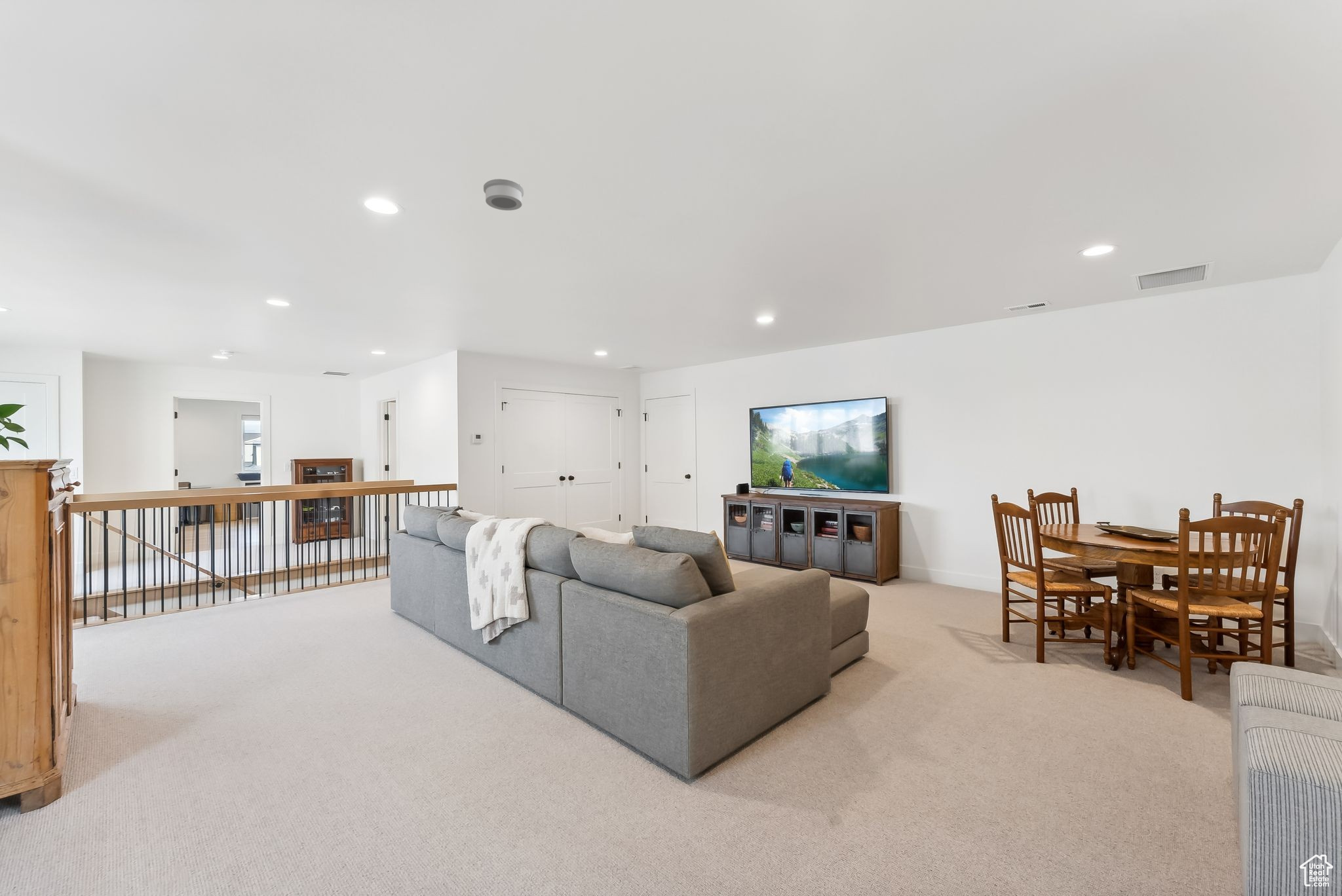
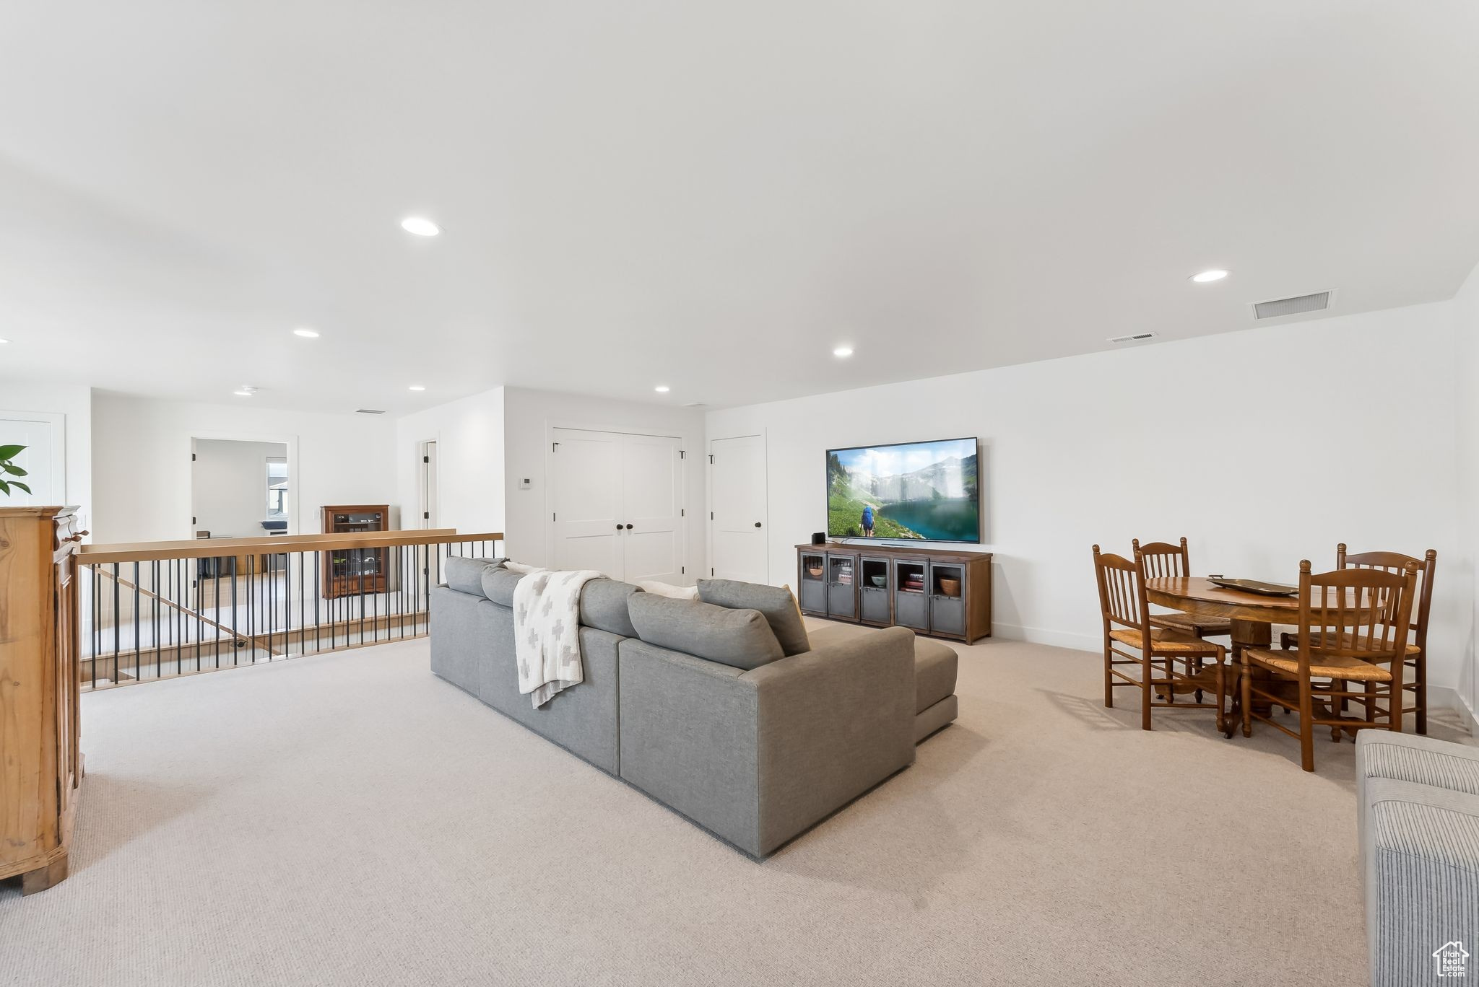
- smoke detector [483,178,524,211]
